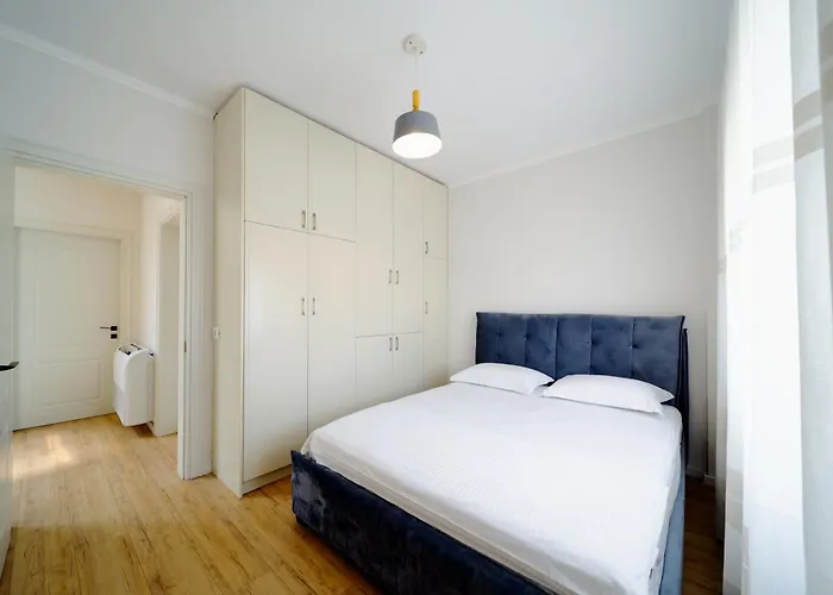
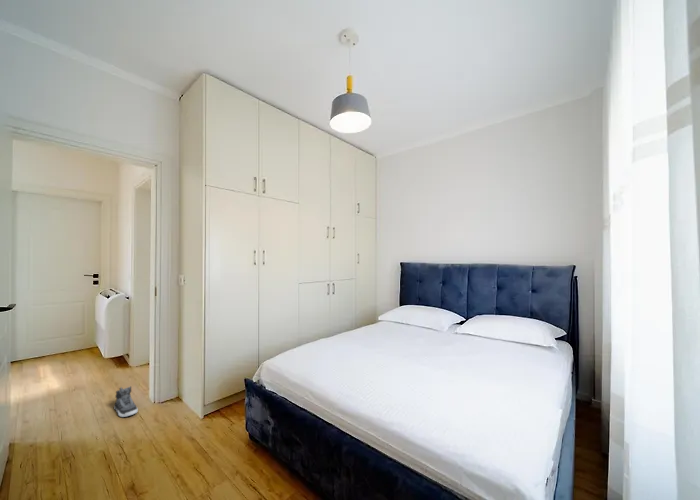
+ sneaker [113,385,139,418]
